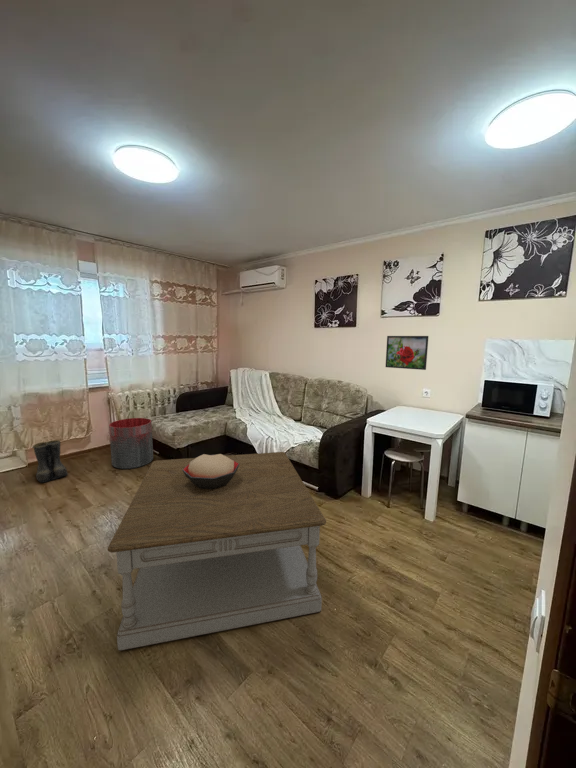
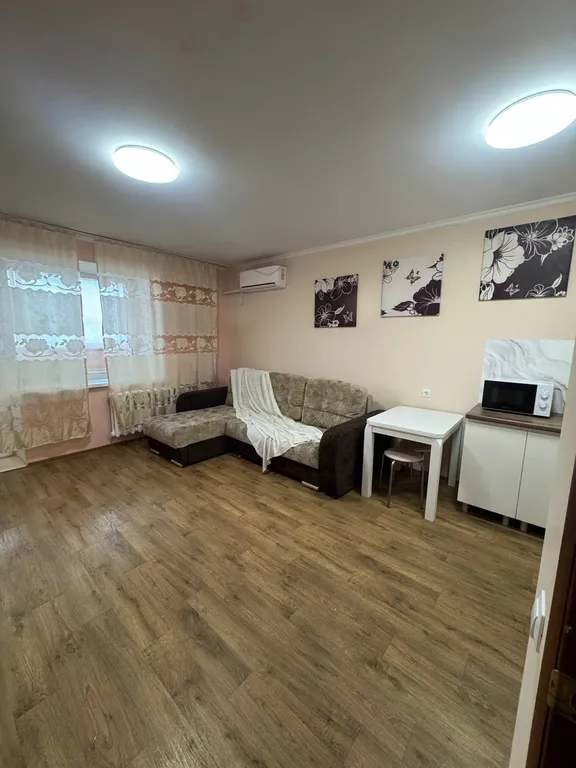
- decorative bowl [182,453,239,489]
- boots [31,439,68,484]
- trash can [108,417,154,470]
- coffee table [107,451,327,651]
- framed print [384,335,430,371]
